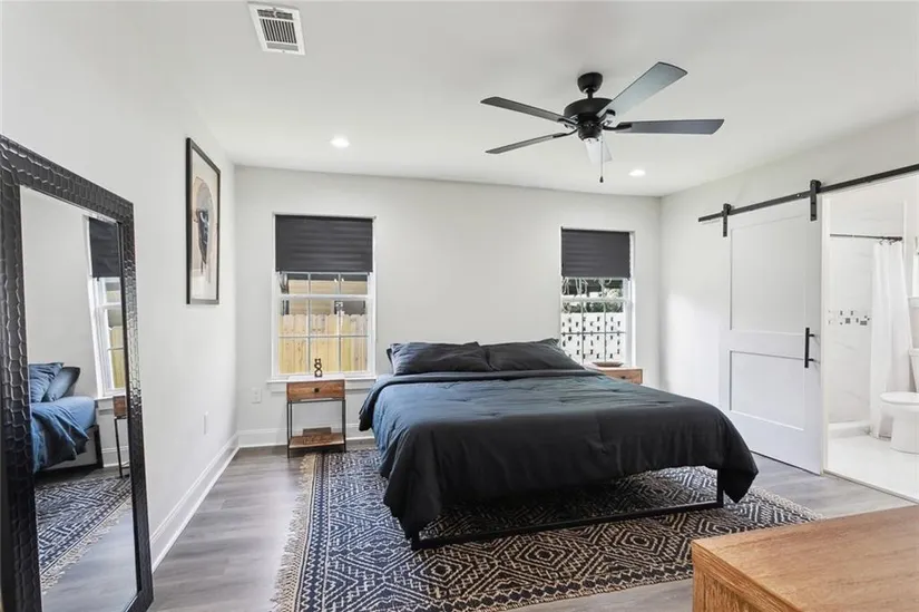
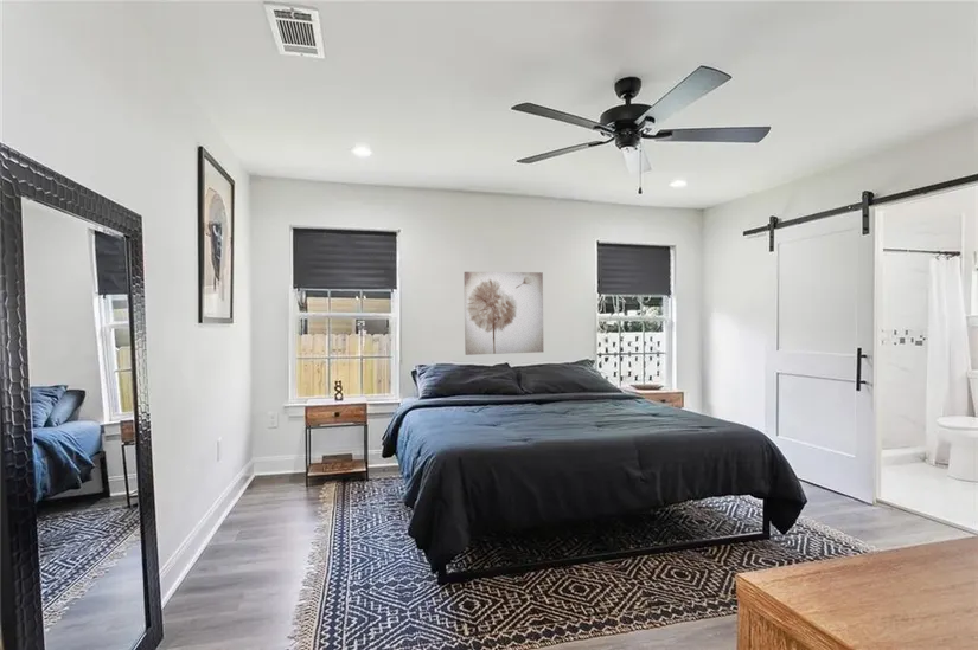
+ wall art [464,271,544,356]
